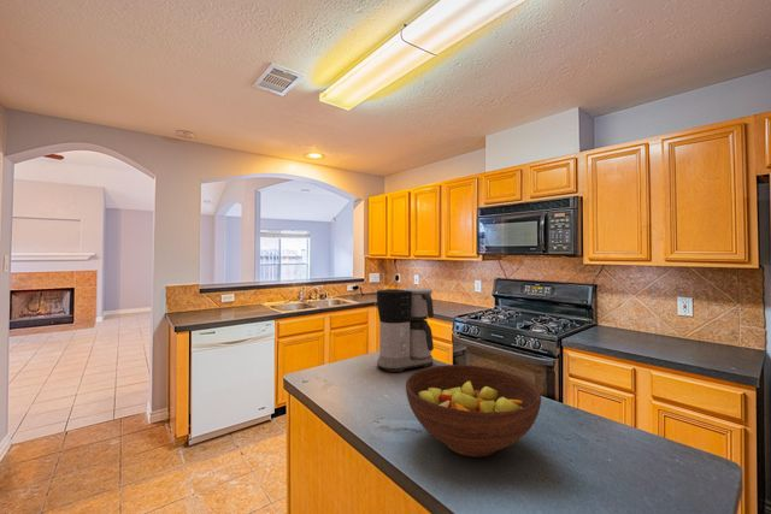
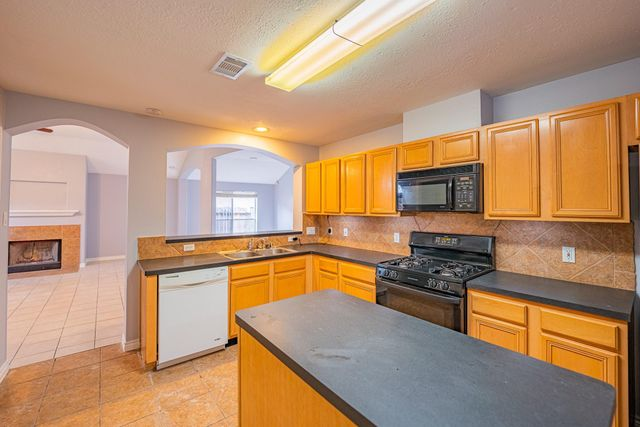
- coffee maker [376,286,435,373]
- fruit bowl [405,364,542,459]
